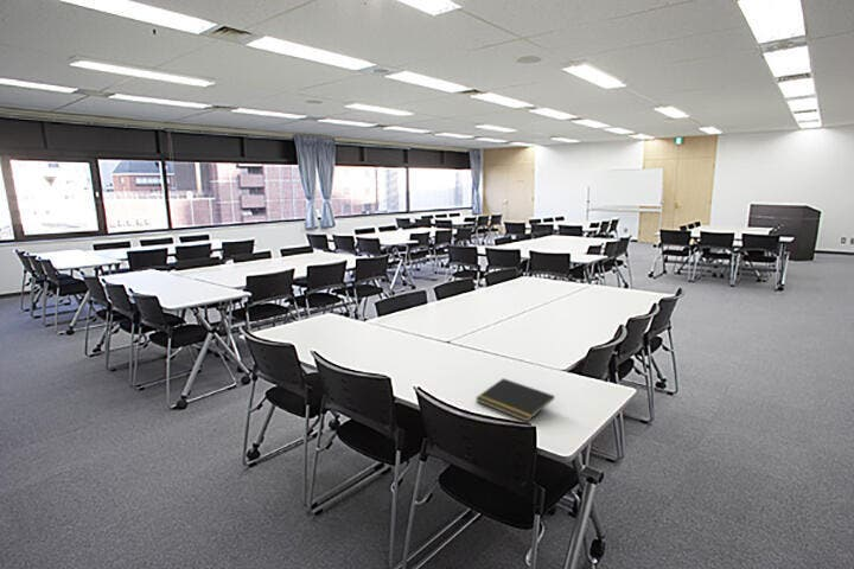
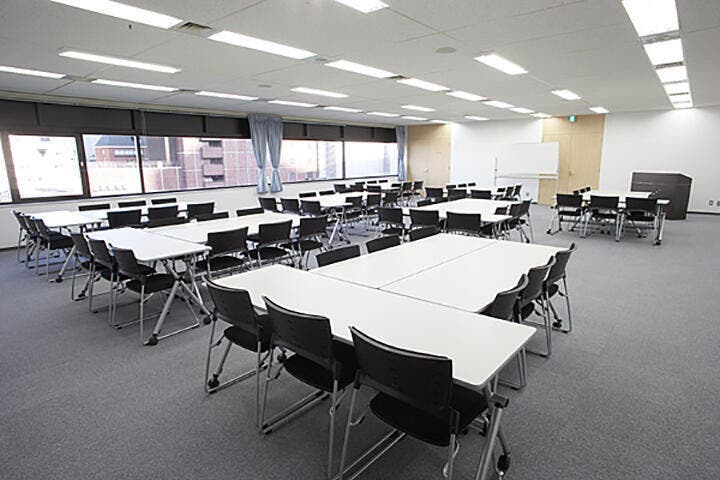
- notepad [474,377,556,423]
